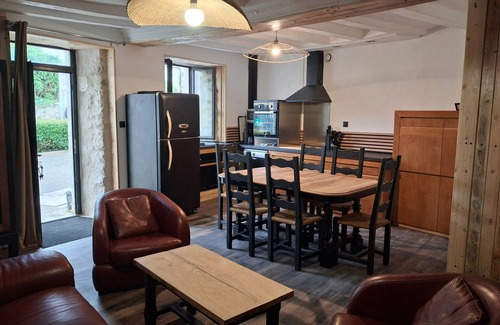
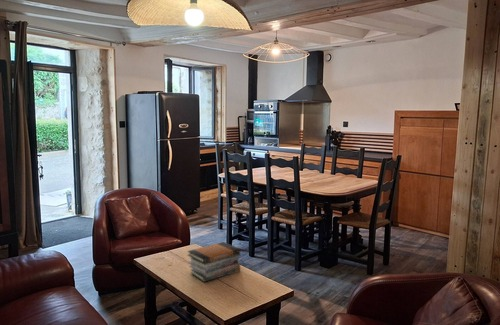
+ book stack [187,241,242,283]
